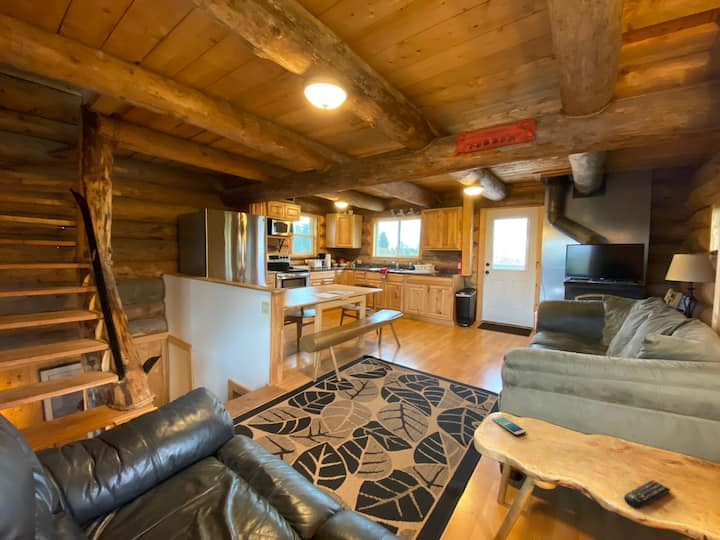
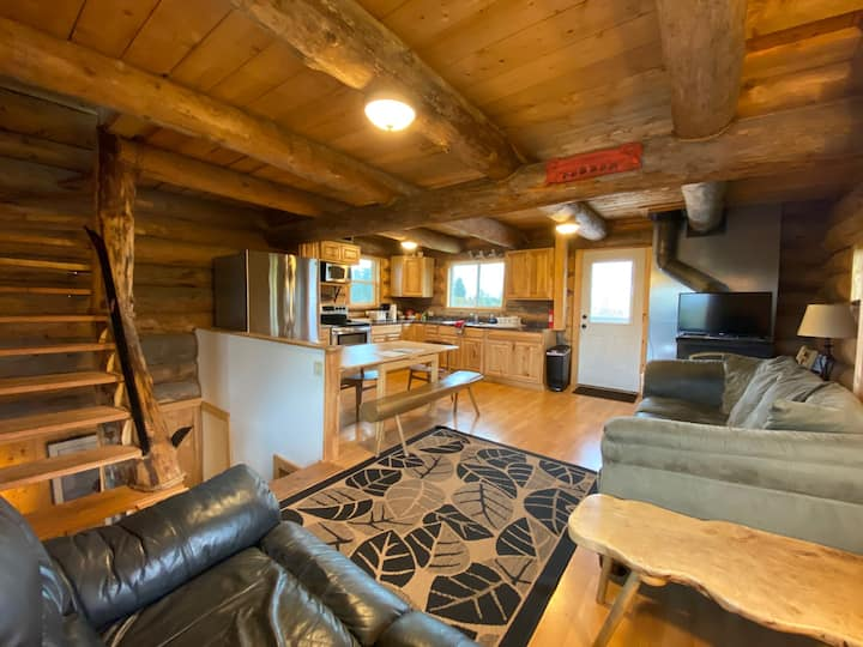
- remote control [623,479,672,510]
- smartphone [491,415,527,437]
